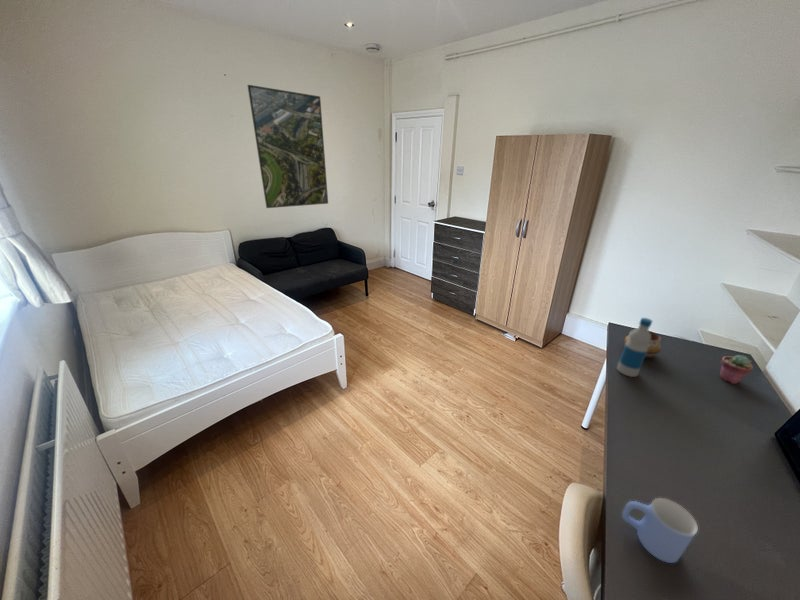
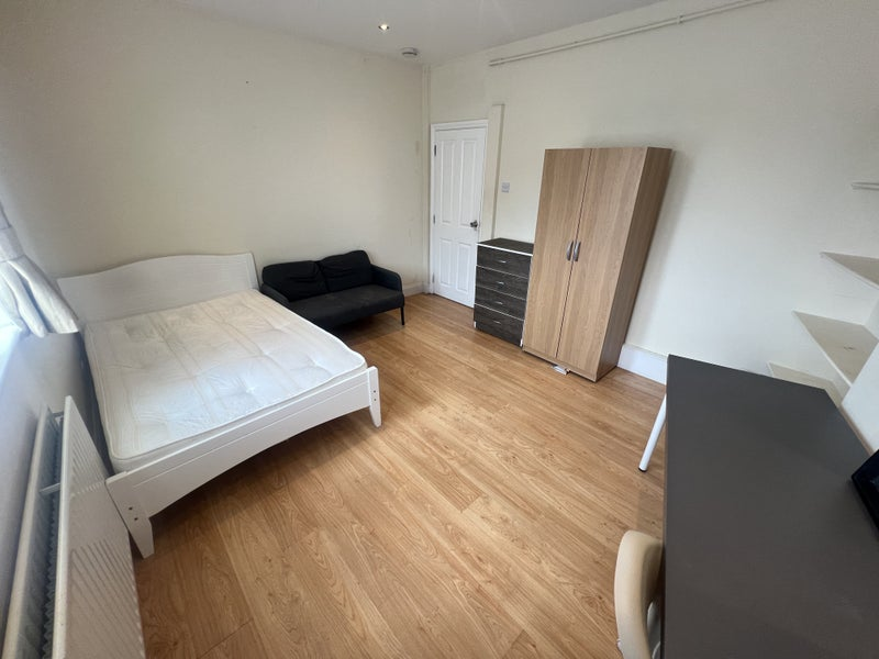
- mug [621,497,699,564]
- potted succulent [719,354,754,385]
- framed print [247,84,329,209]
- decorative bowl [623,328,662,359]
- bottle [616,317,653,378]
